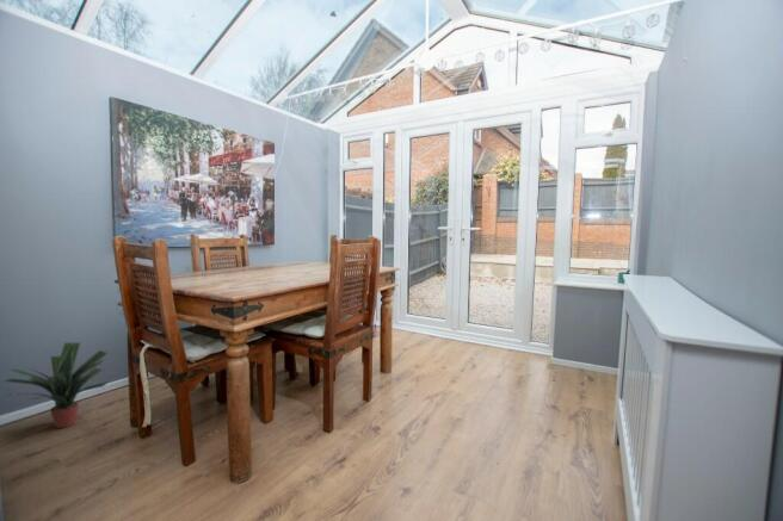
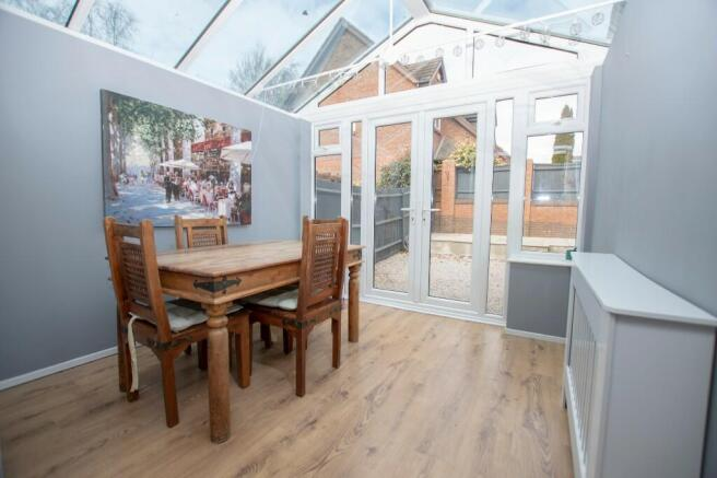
- potted plant [2,342,109,429]
